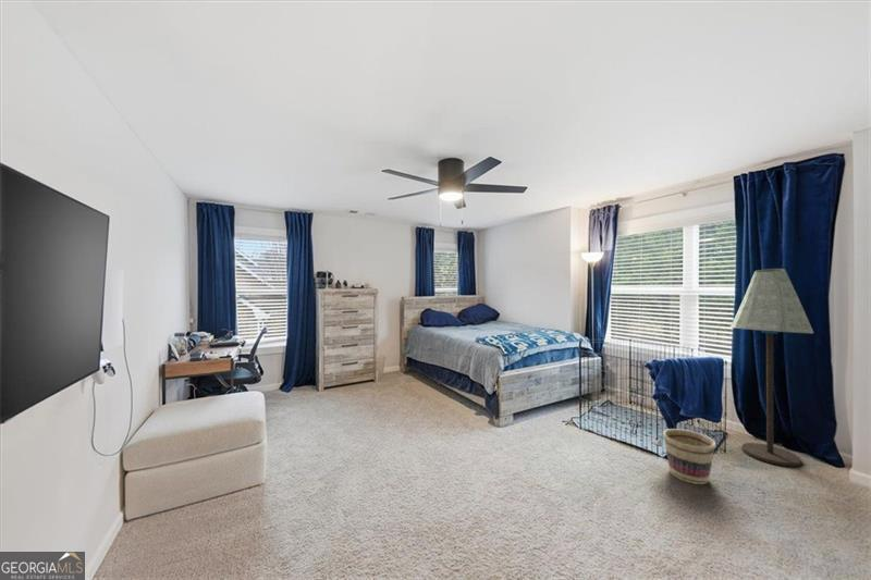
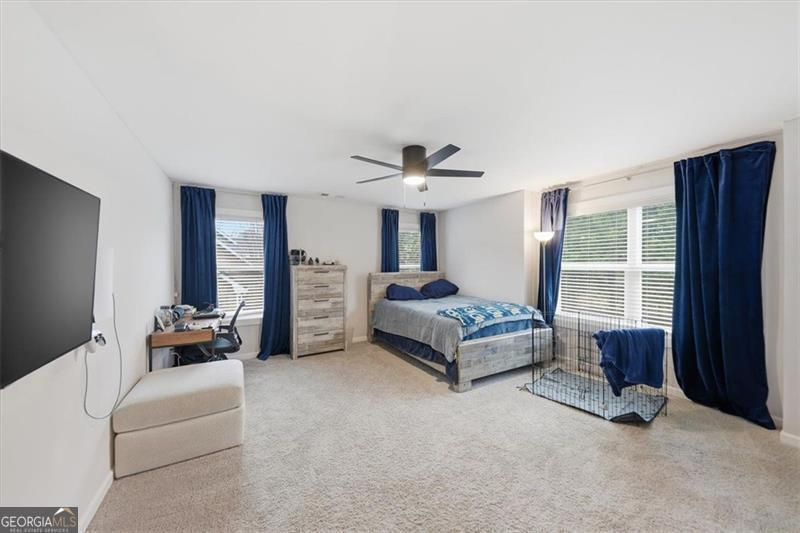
- basket [662,428,716,485]
- floor lamp [729,268,814,468]
